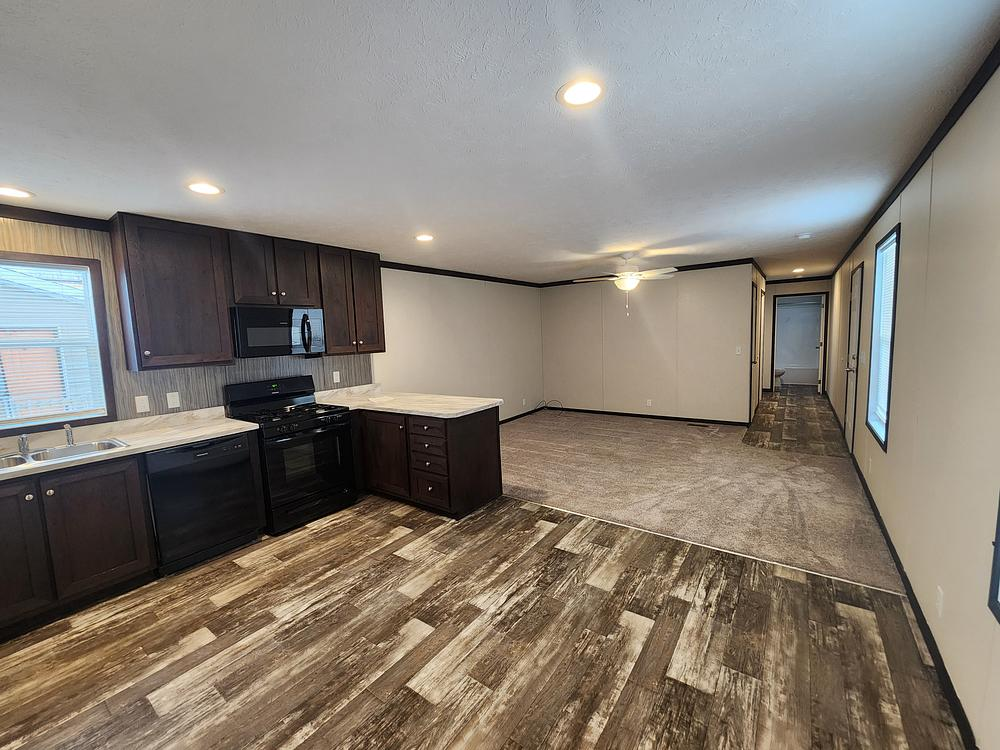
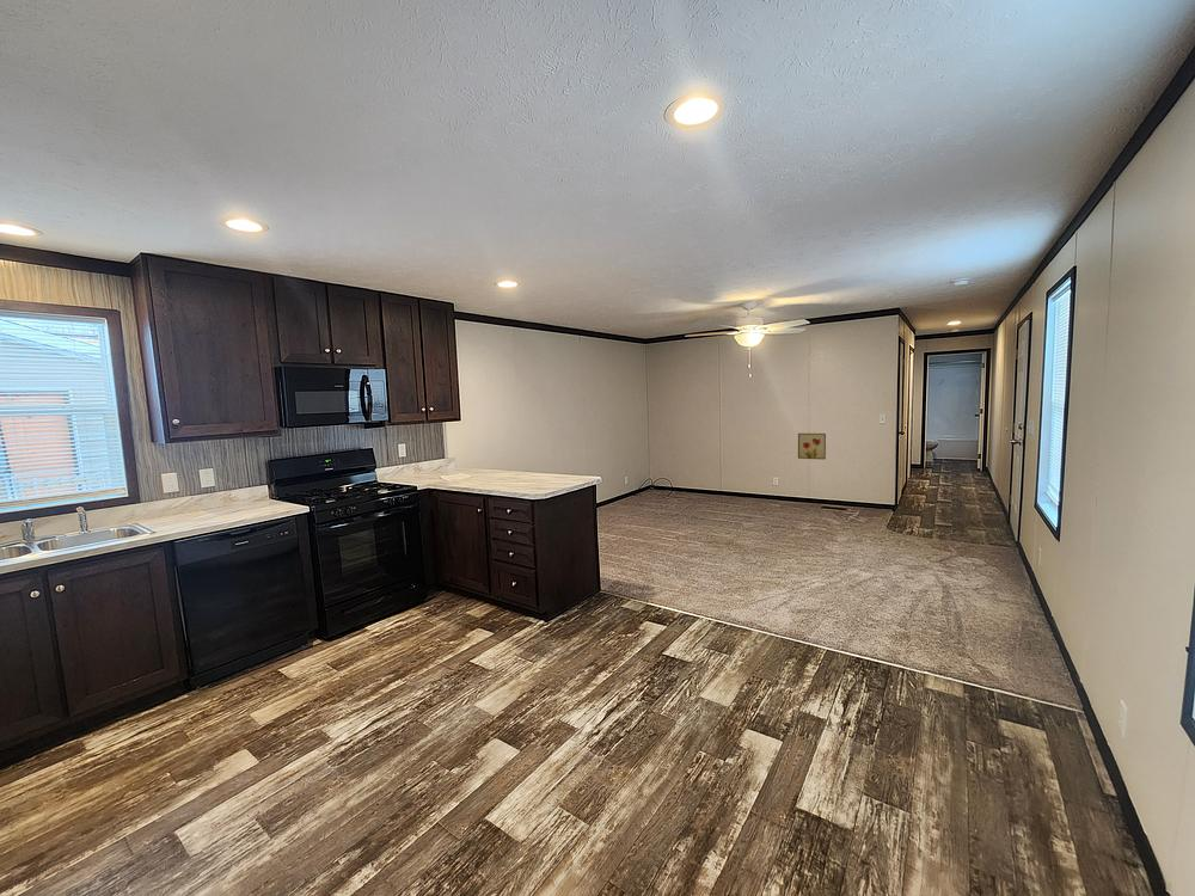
+ wall art [797,432,827,460]
